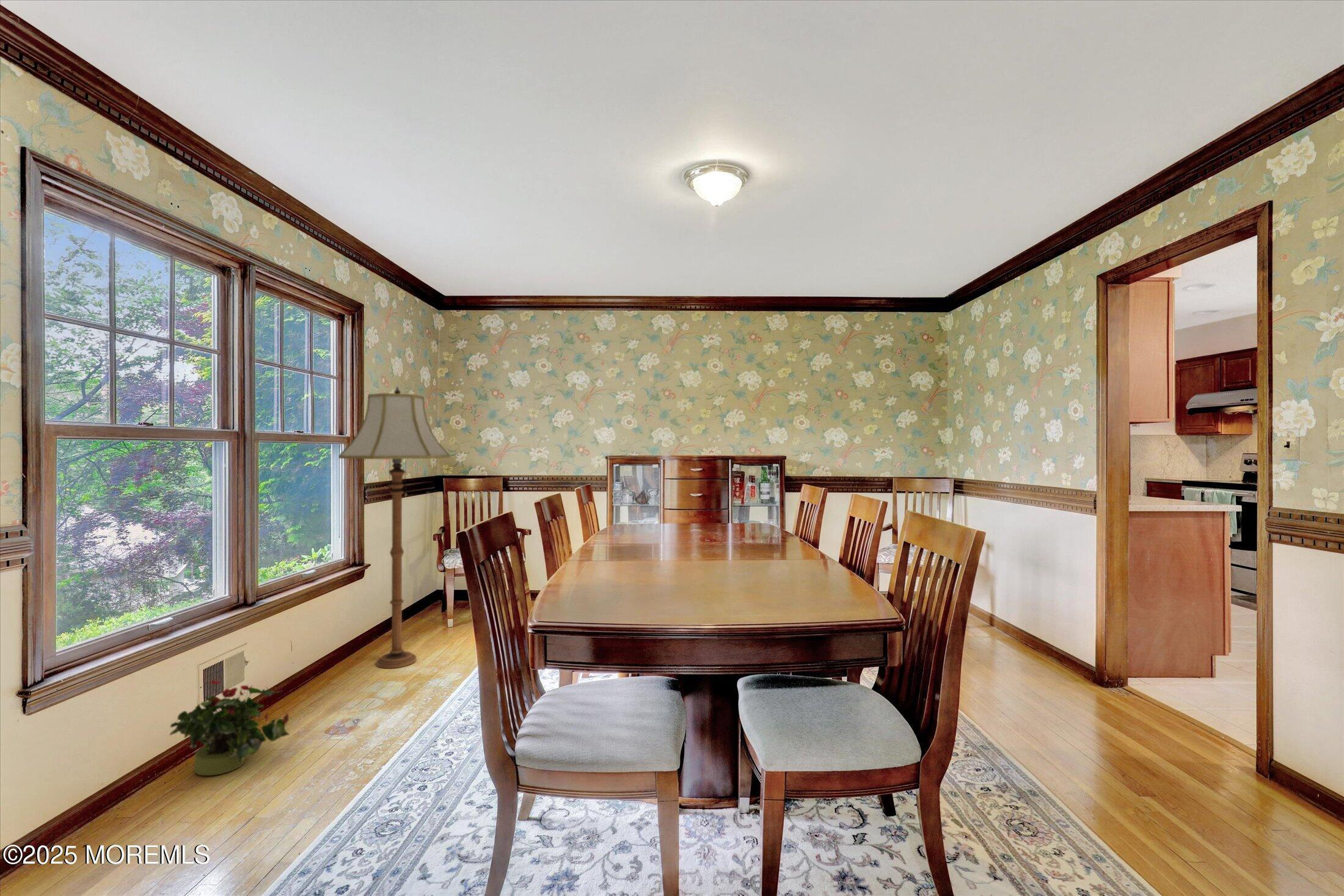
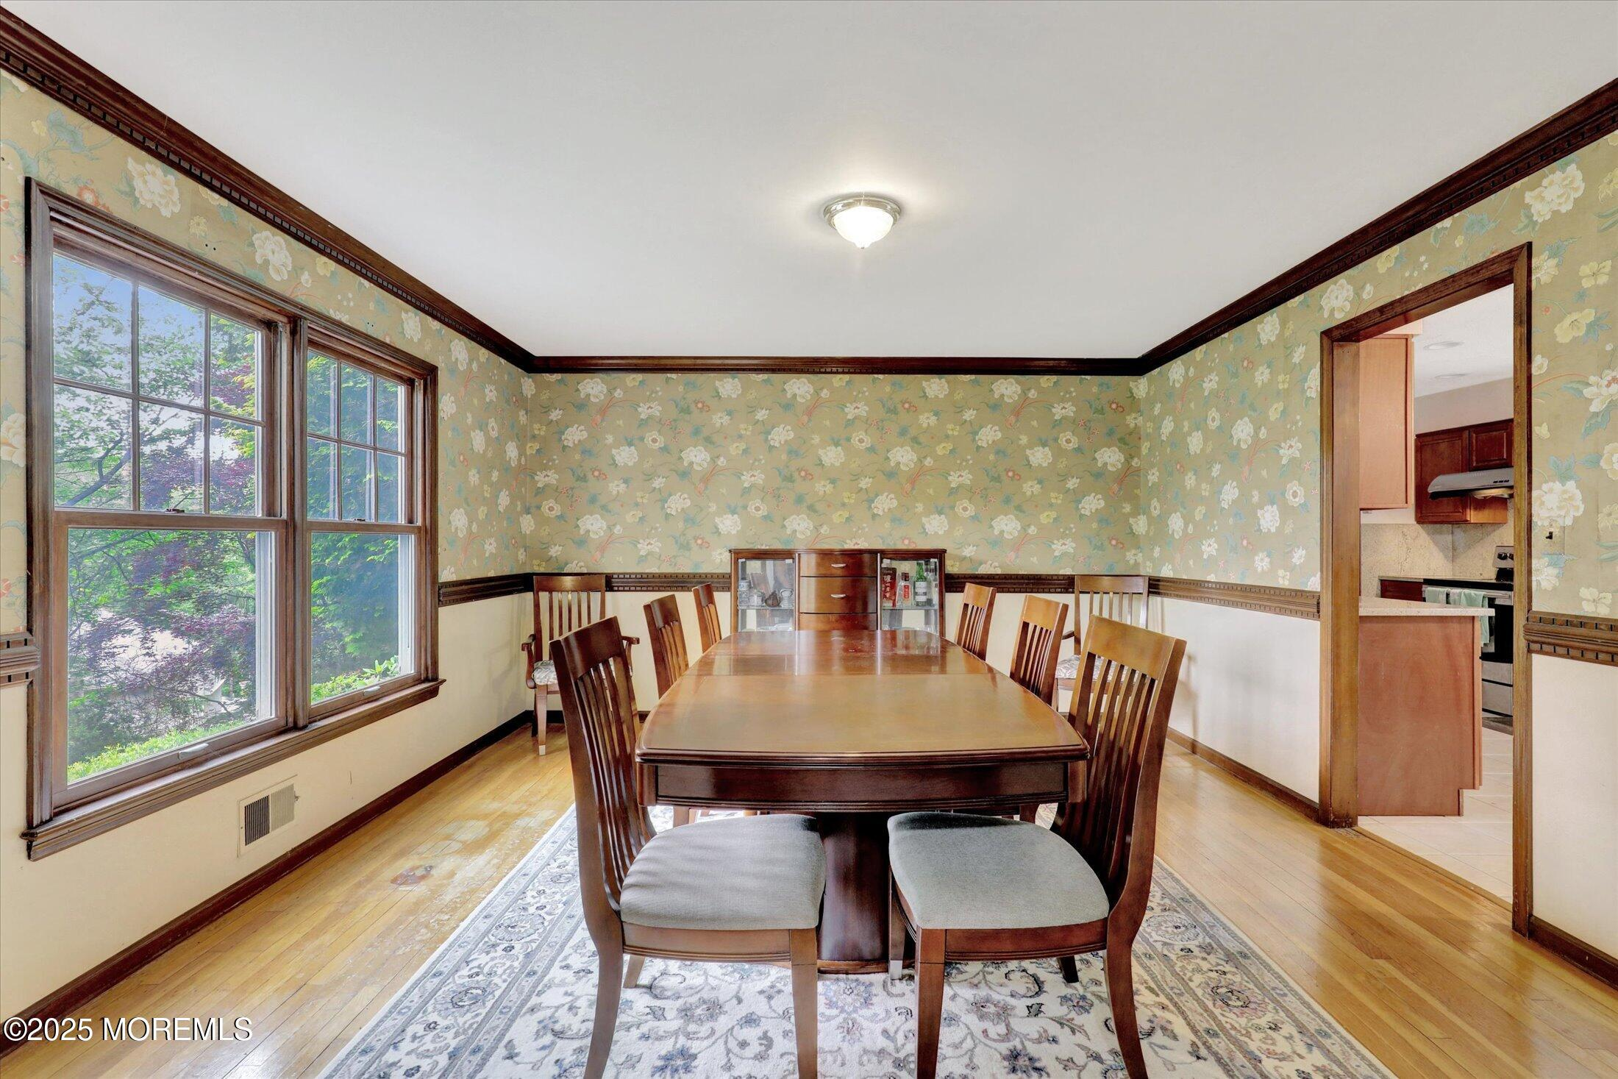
- potted plant [169,677,292,776]
- floor lamp [338,386,450,669]
